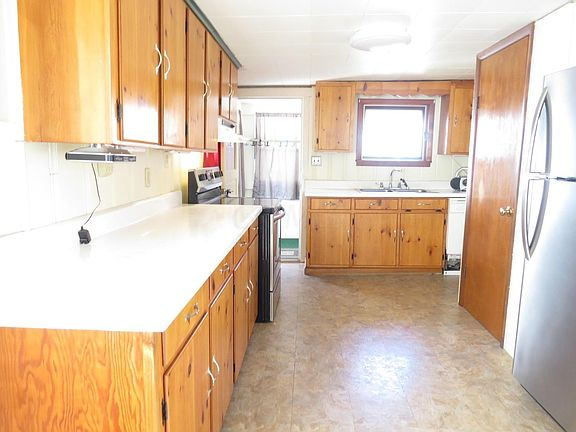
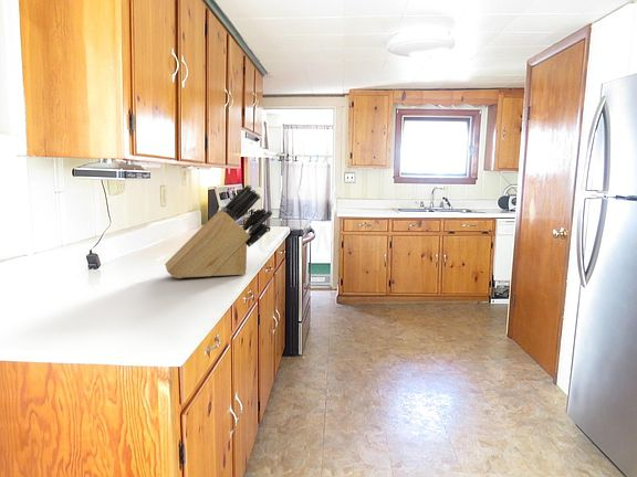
+ knife block [164,183,273,279]
